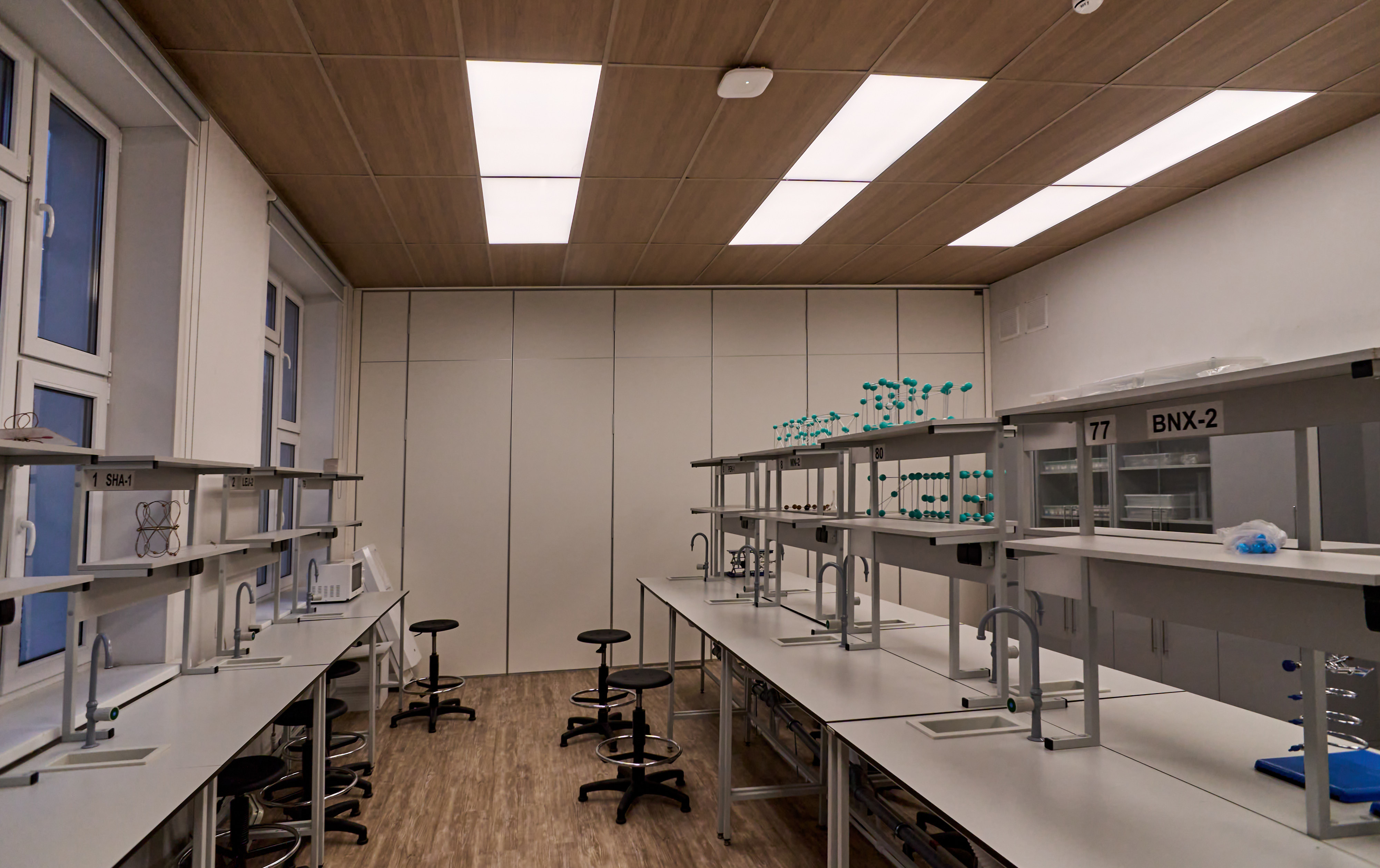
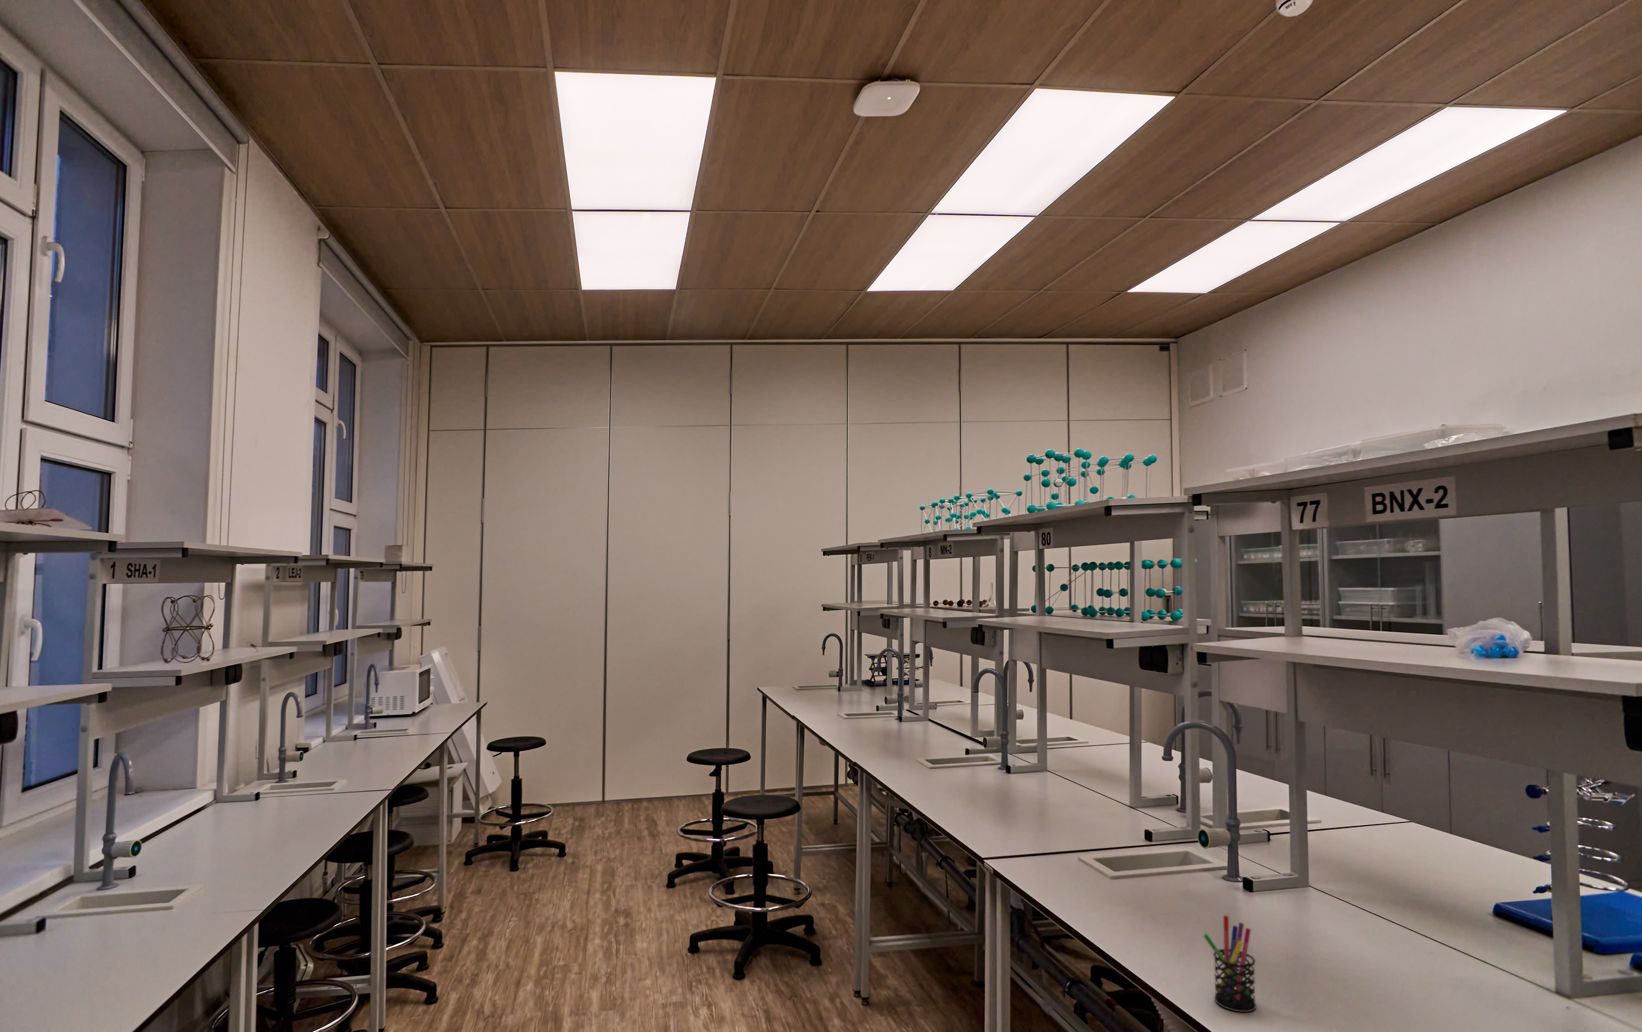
+ pen holder [1203,915,1256,1012]
